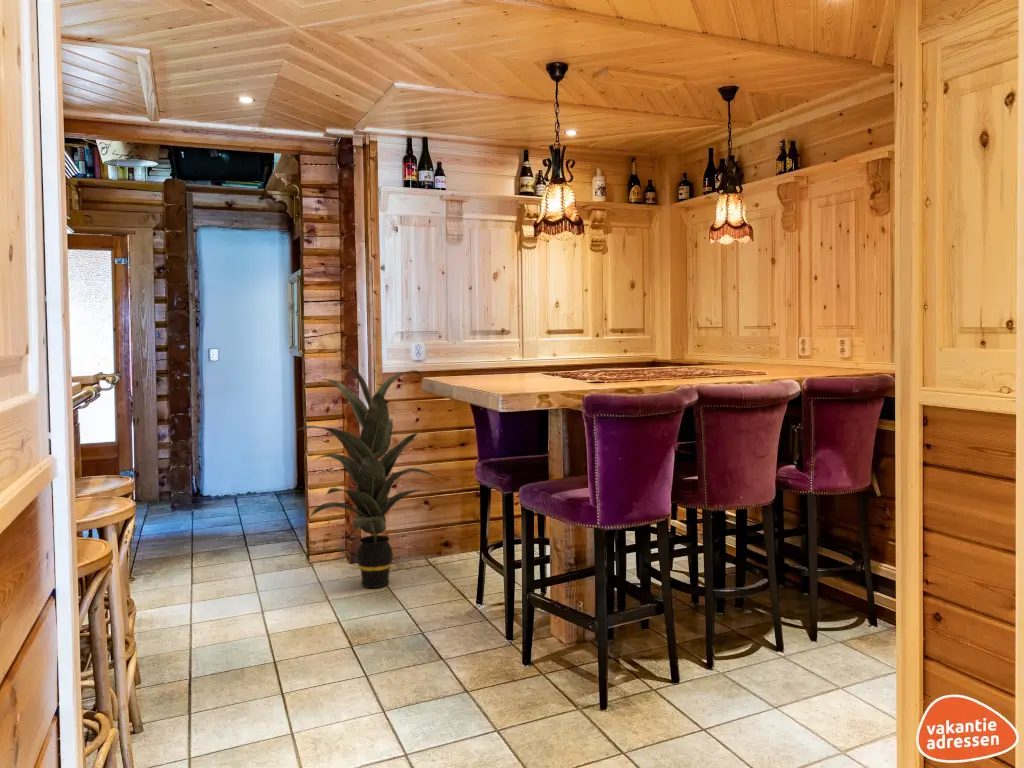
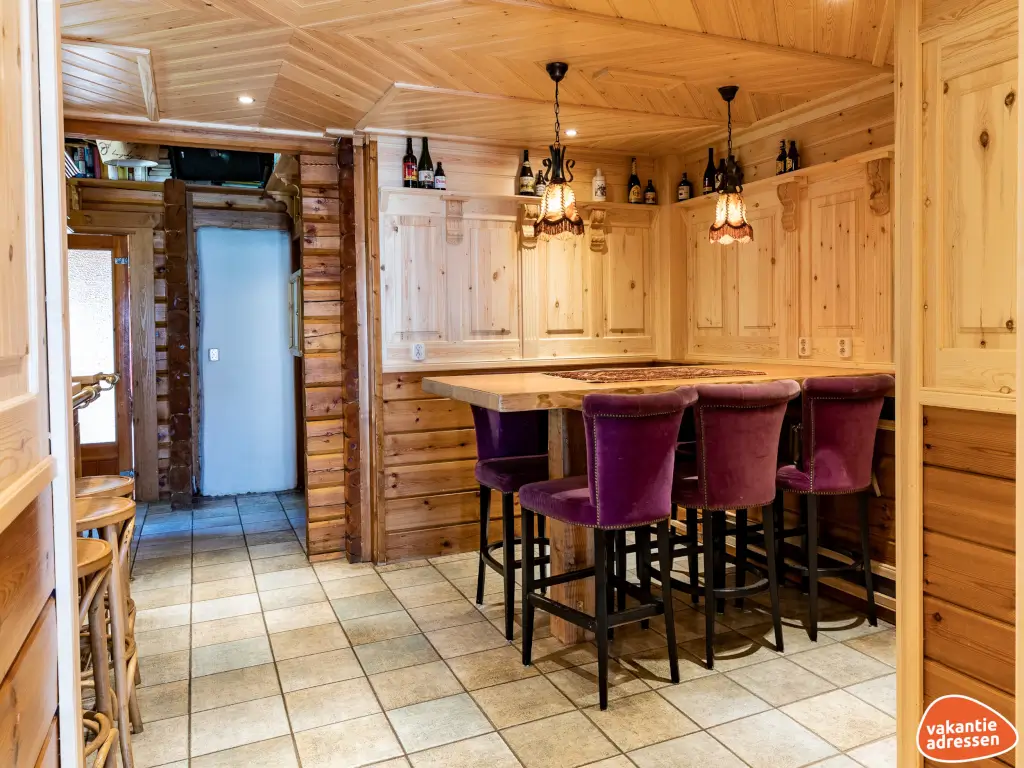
- indoor plant [298,360,438,589]
